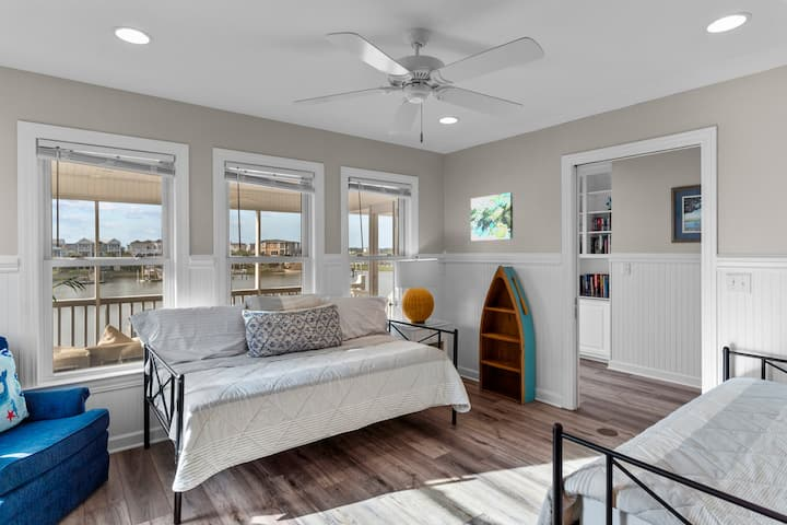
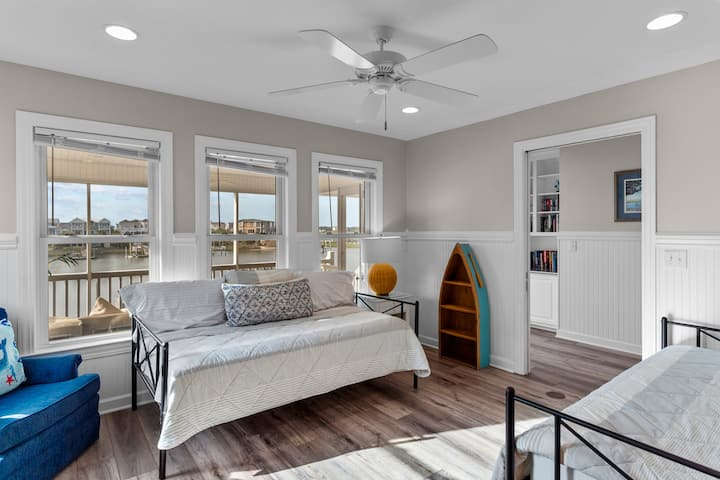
- wall art [470,191,514,242]
